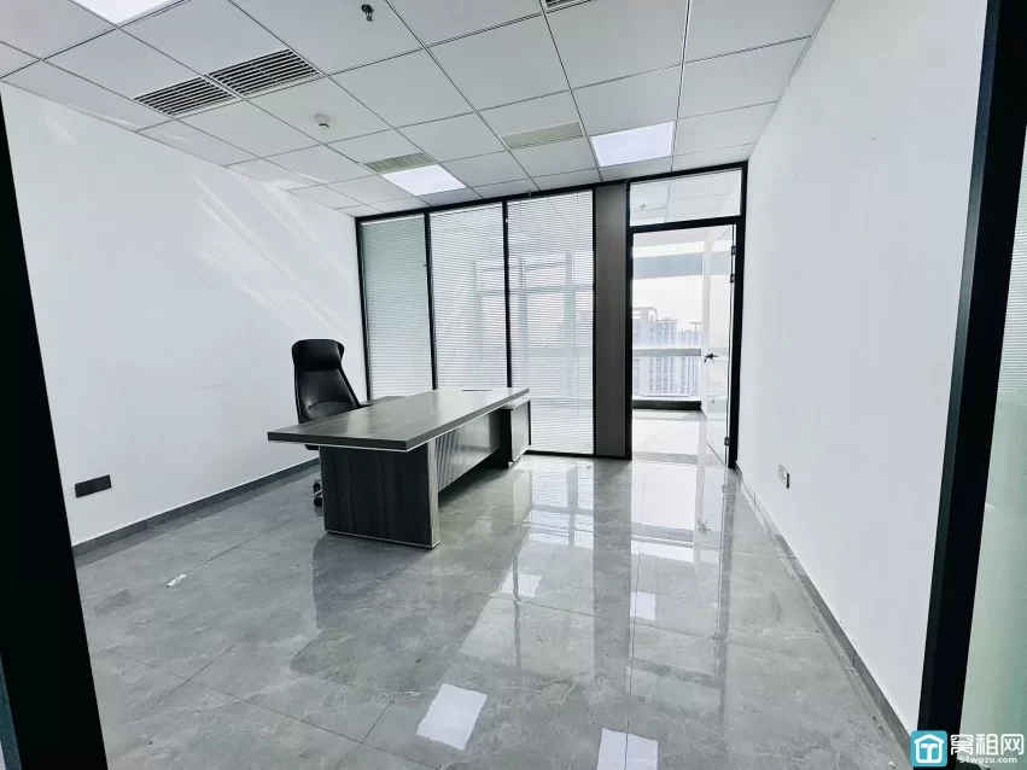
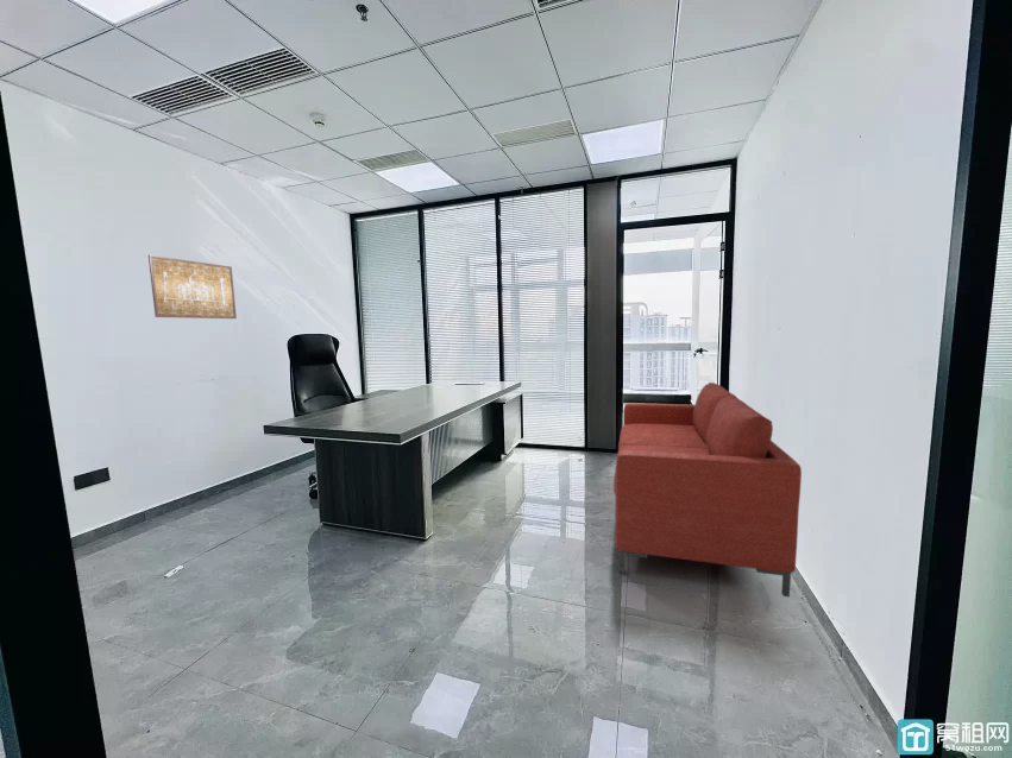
+ sofa [612,381,803,599]
+ wall art [147,254,238,320]
